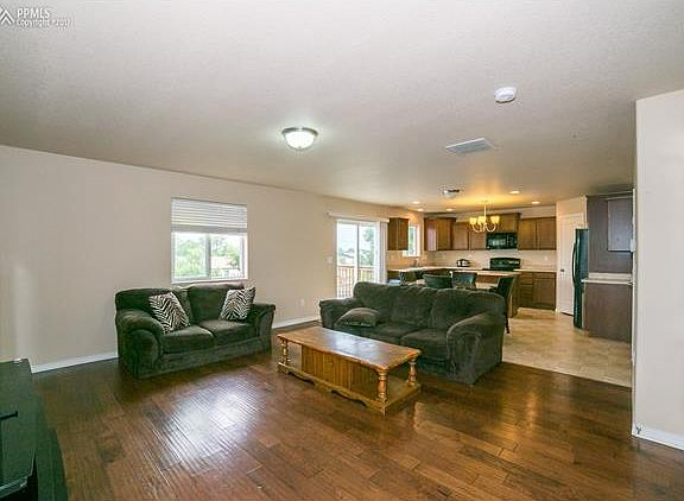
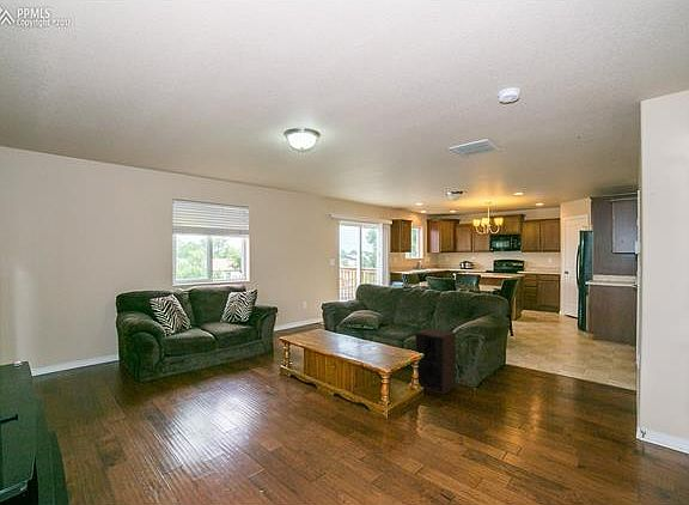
+ speaker [414,327,457,395]
